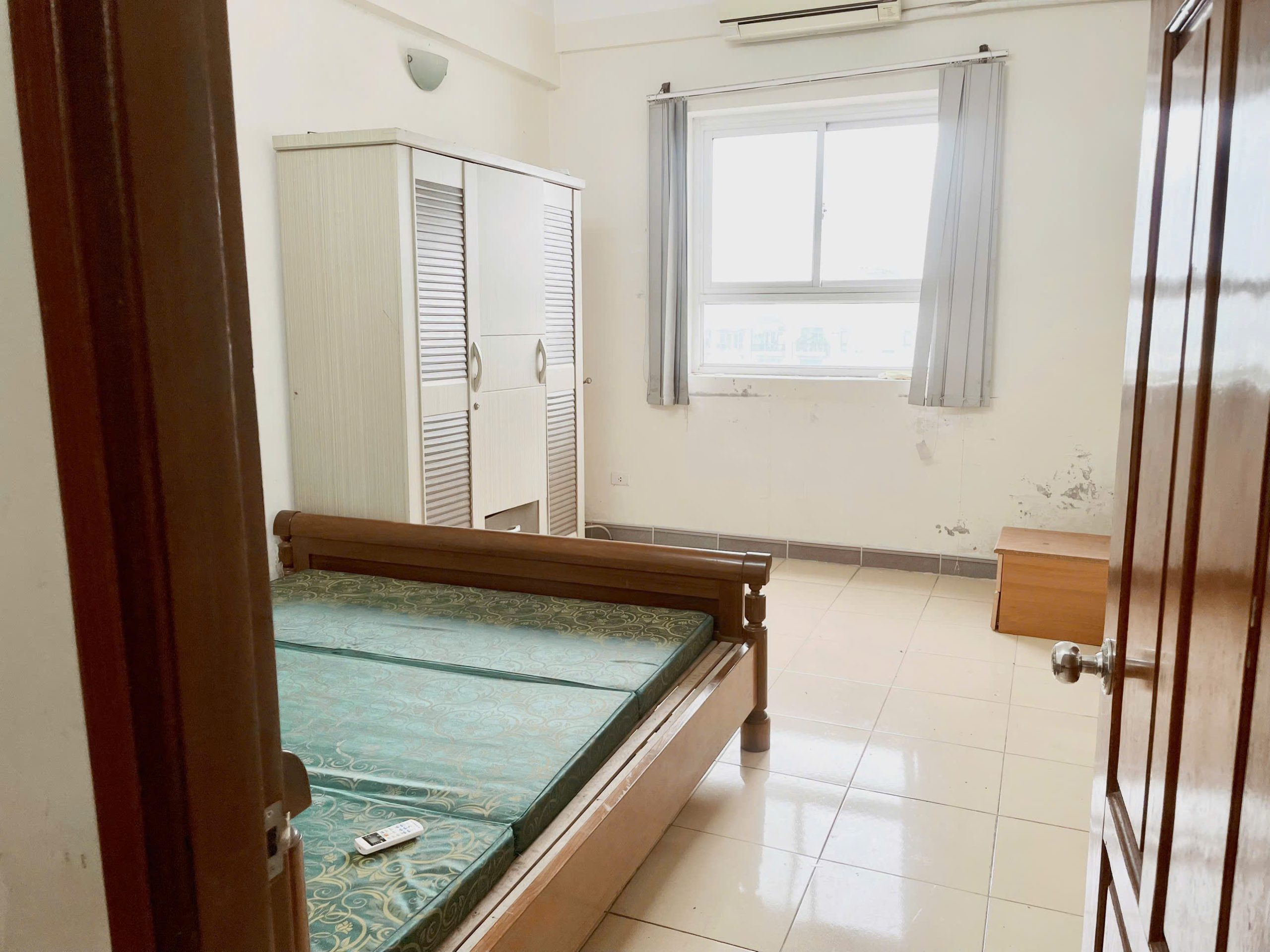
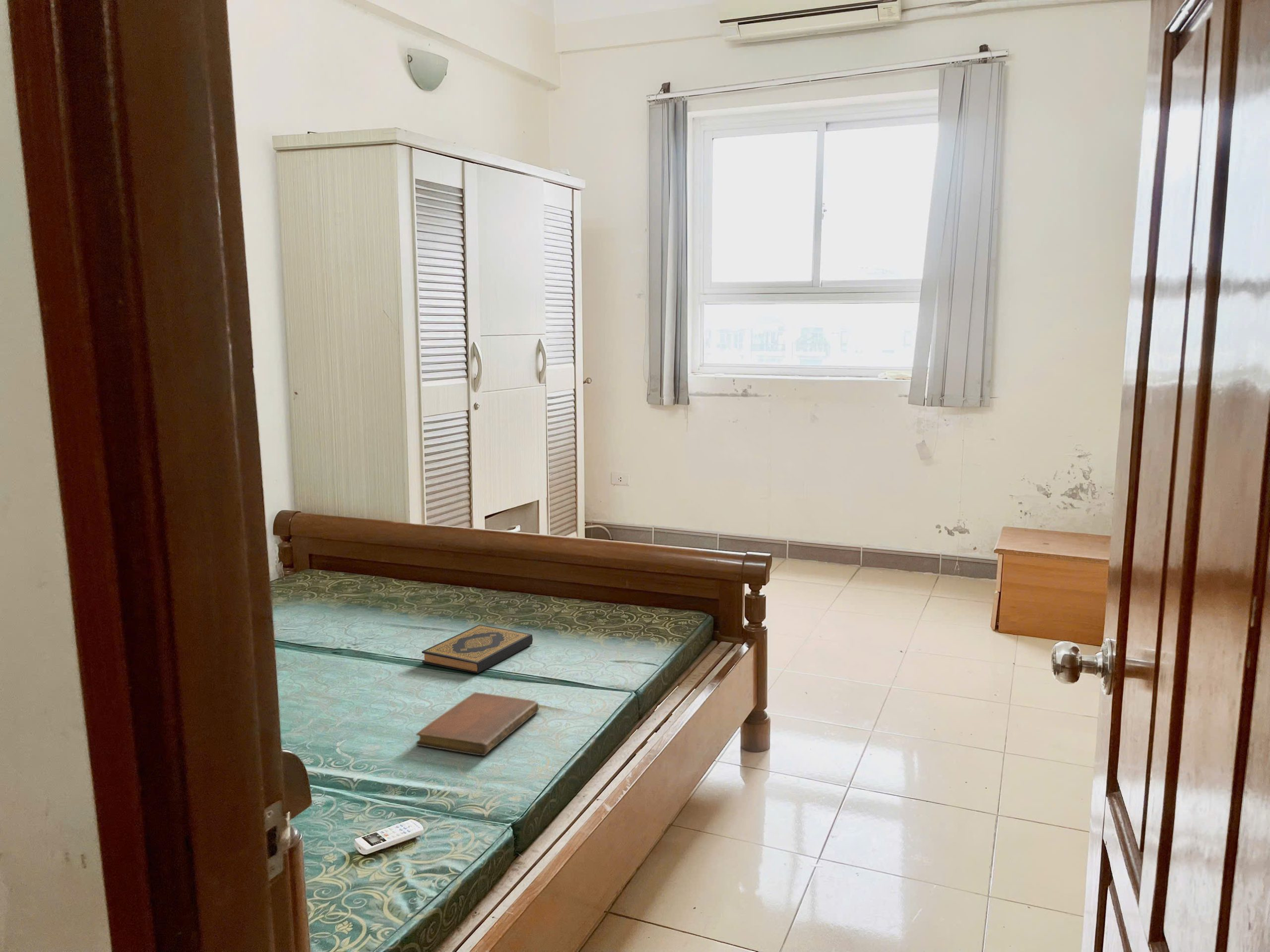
+ hardback book [421,624,533,674]
+ notebook [416,692,539,756]
